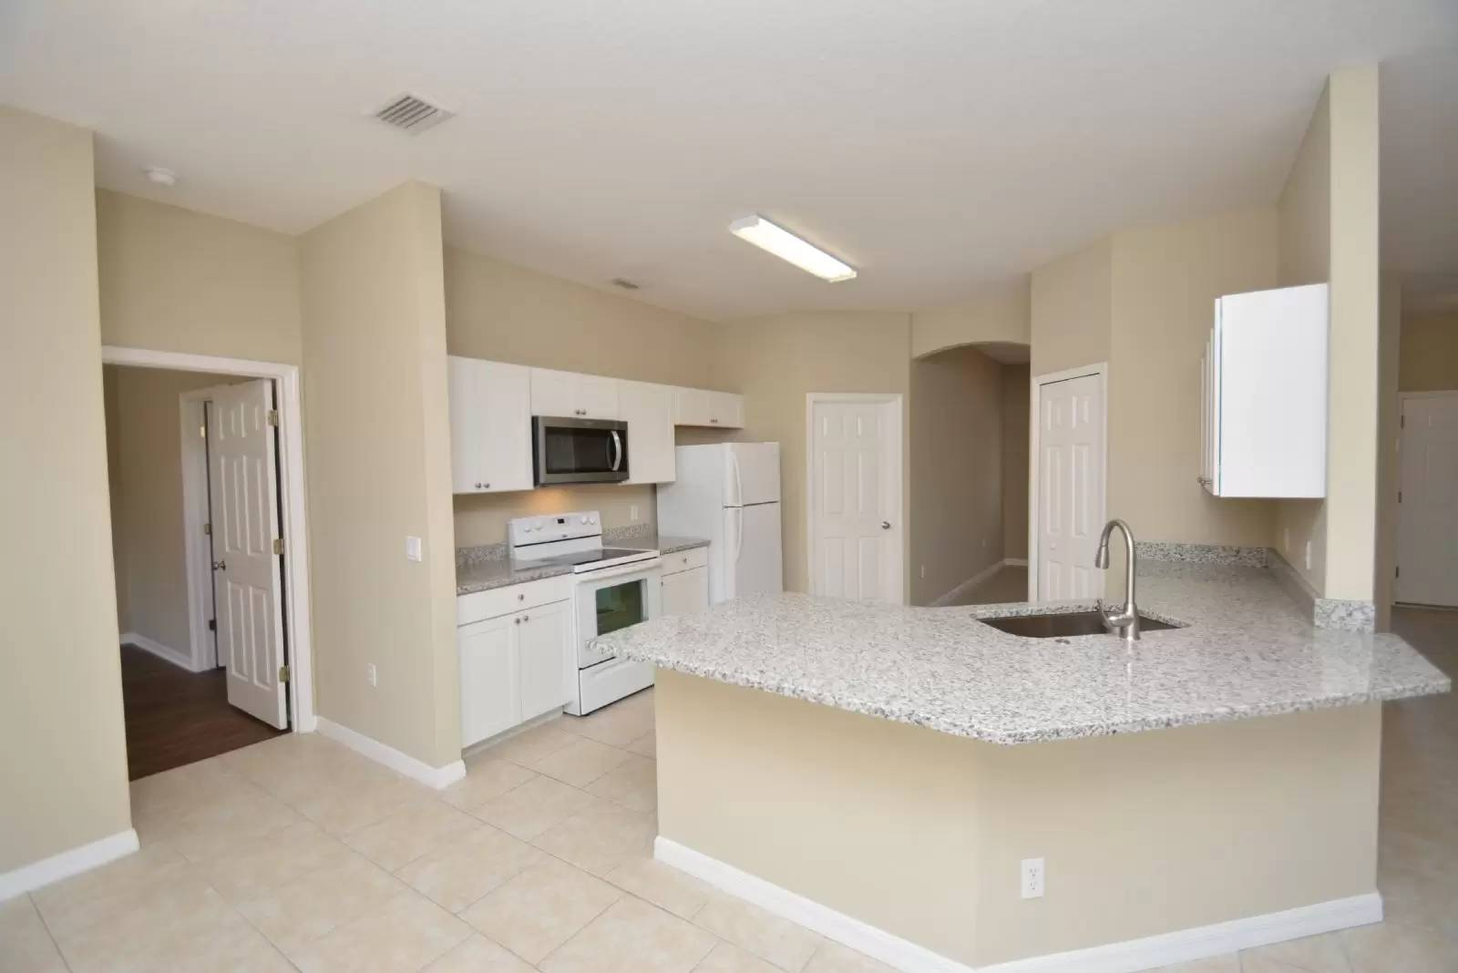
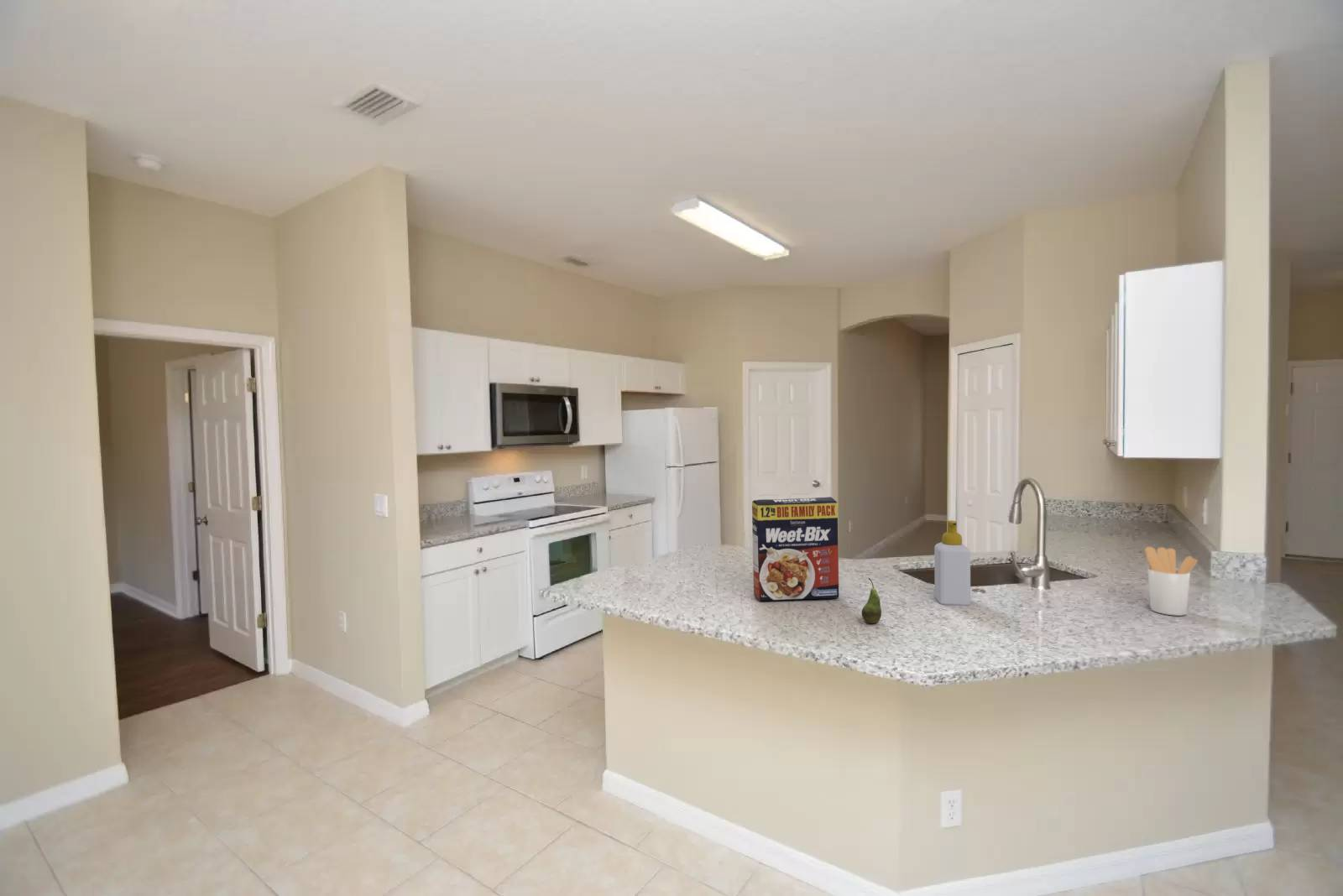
+ soap bottle [933,519,971,607]
+ utensil holder [1144,546,1199,617]
+ fruit [861,577,882,624]
+ cereal box [751,496,839,602]
